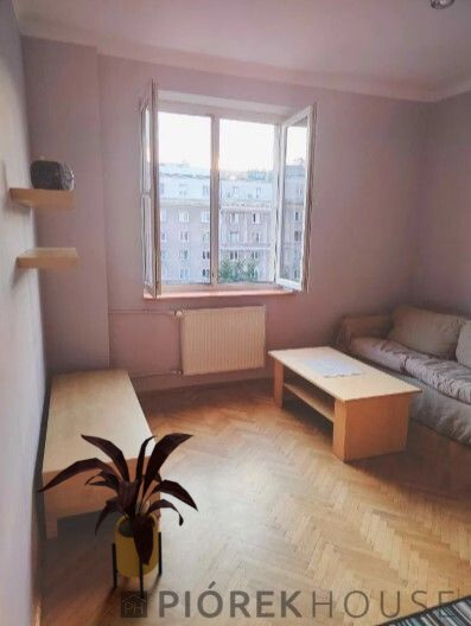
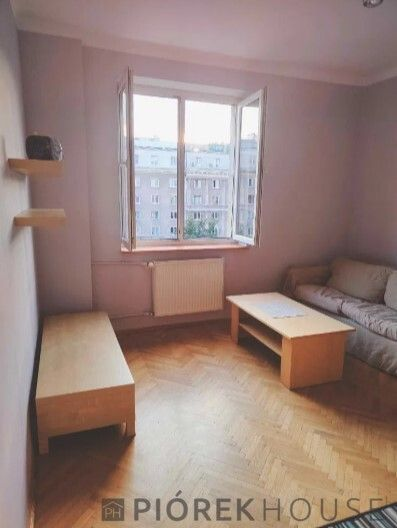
- house plant [36,432,199,600]
